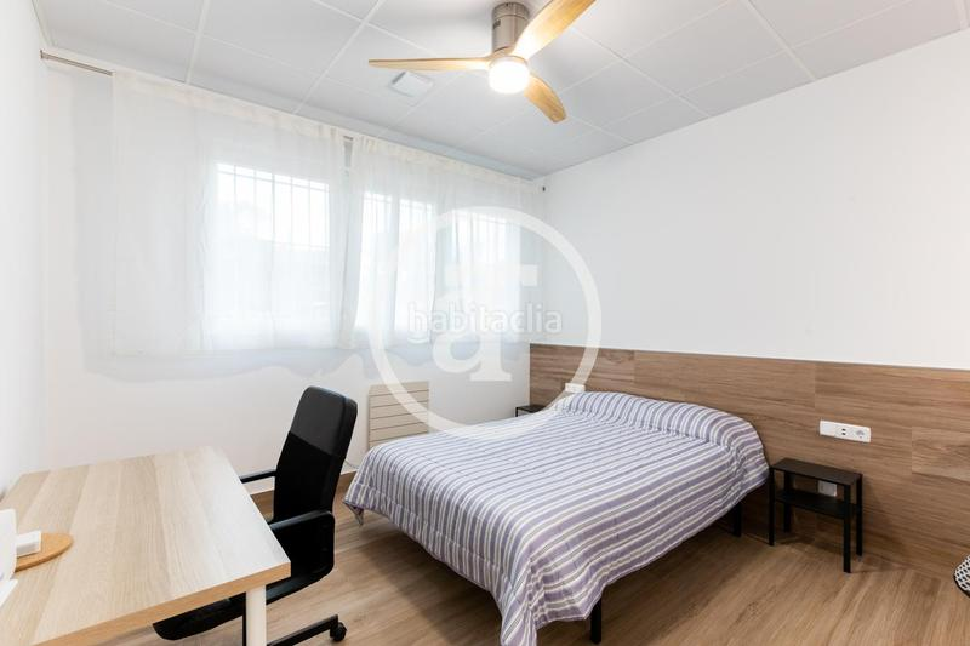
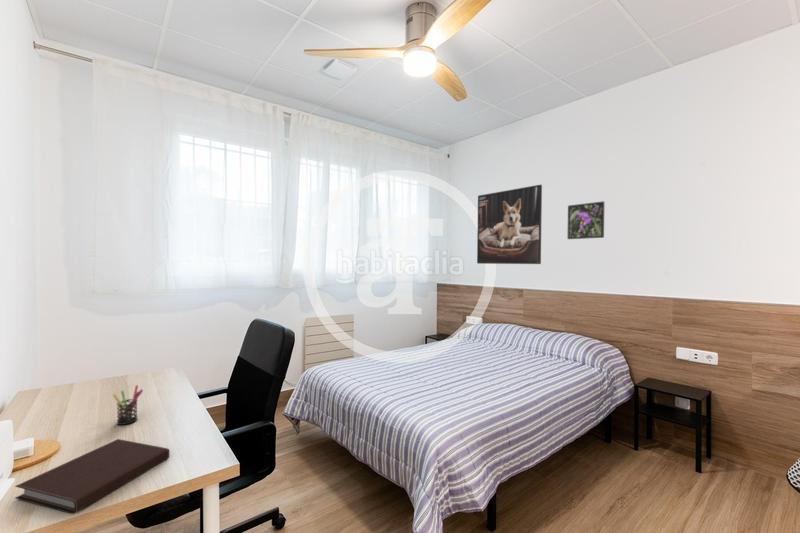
+ notebook [14,438,170,515]
+ pen holder [112,384,144,426]
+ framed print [566,200,605,240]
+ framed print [476,184,543,265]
